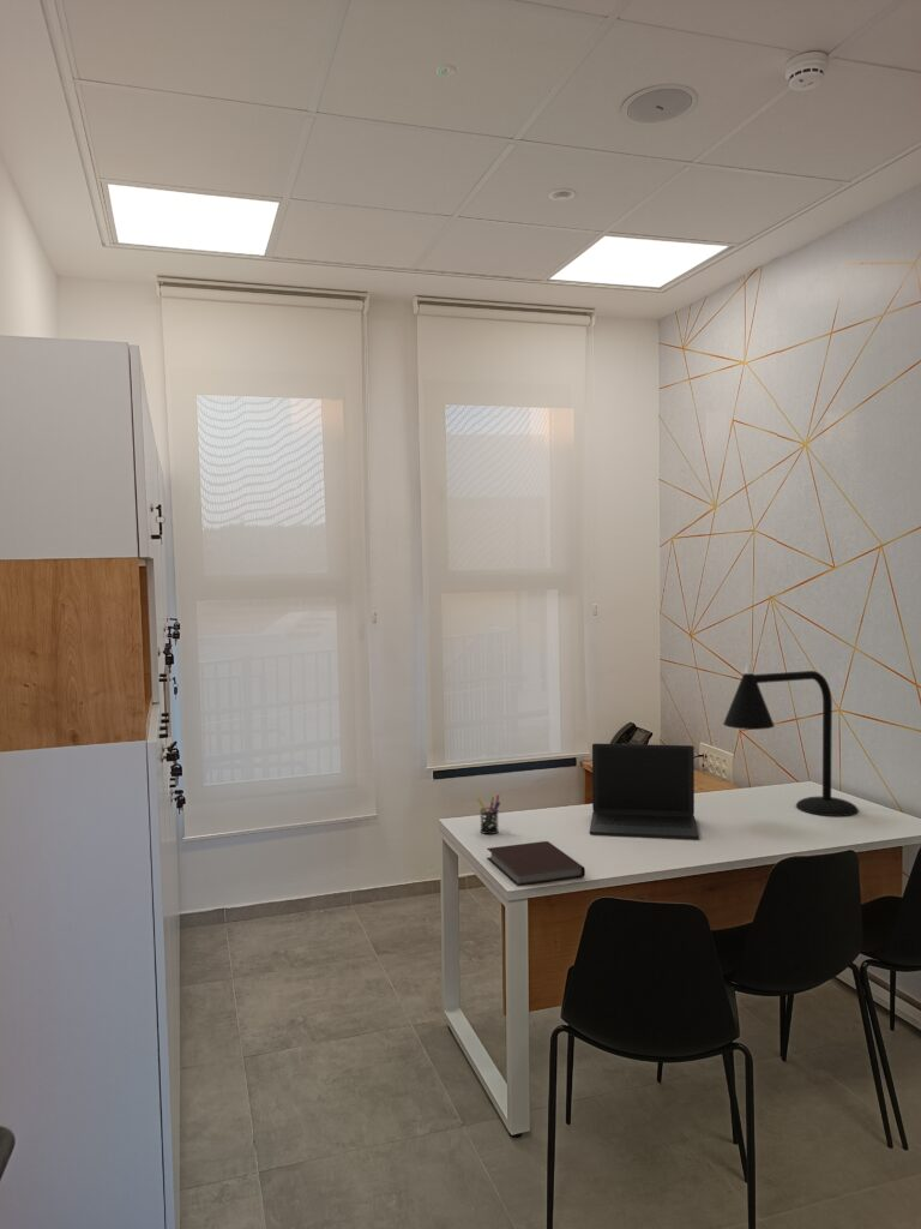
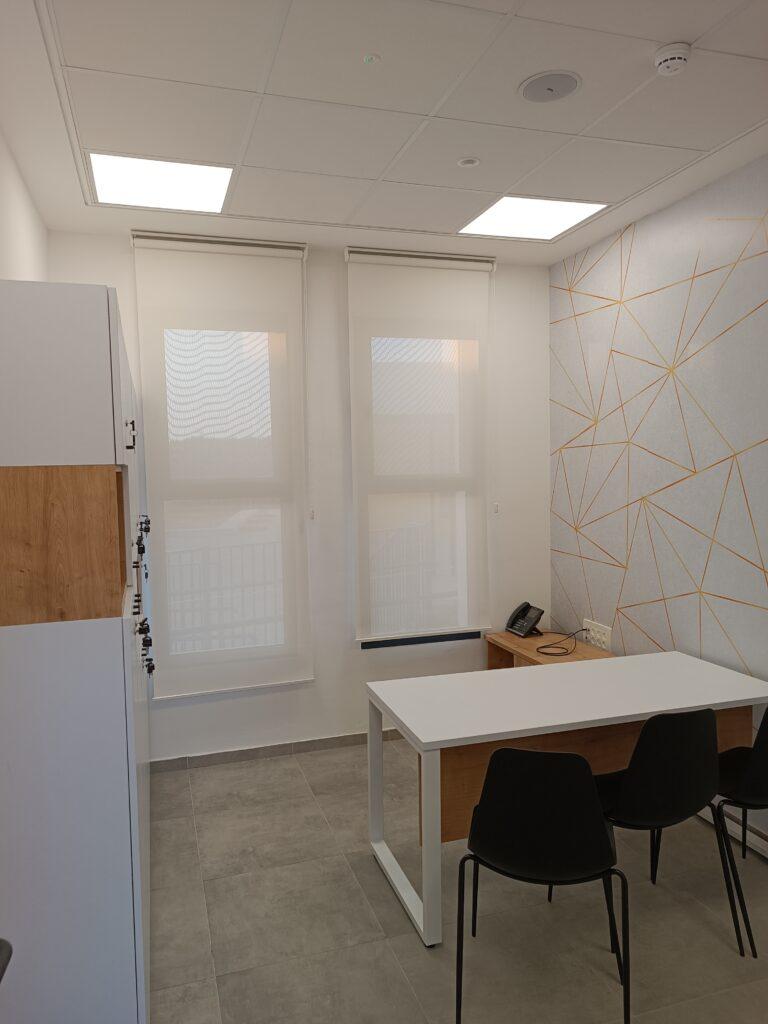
- pen holder [476,793,501,835]
- laptop [589,743,700,840]
- desk lamp [722,660,860,817]
- notebook [486,840,586,887]
